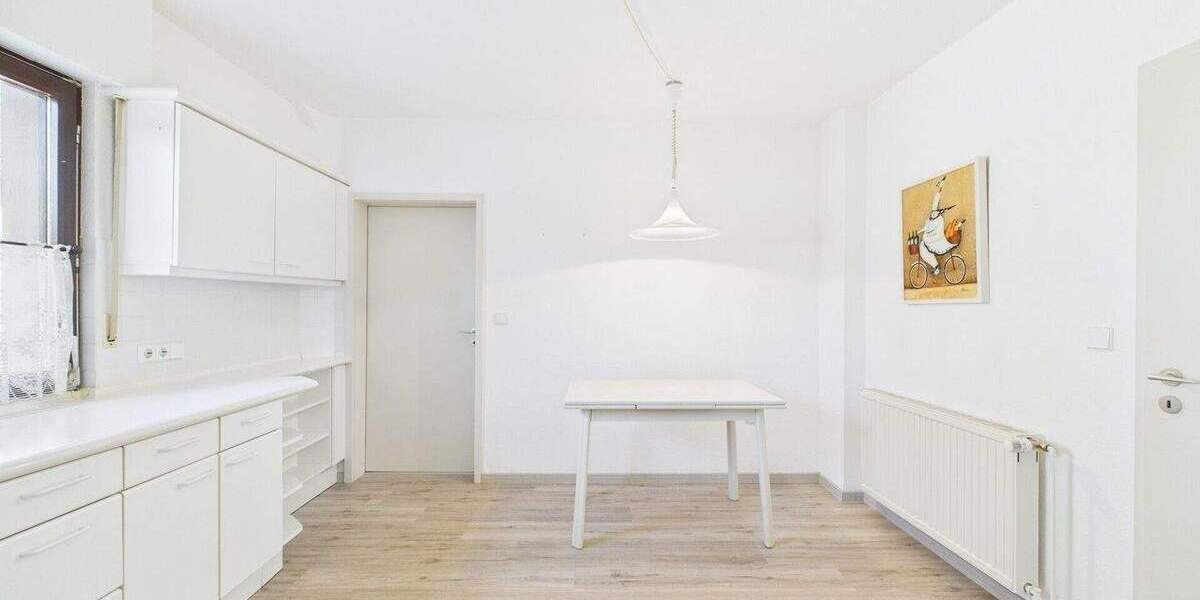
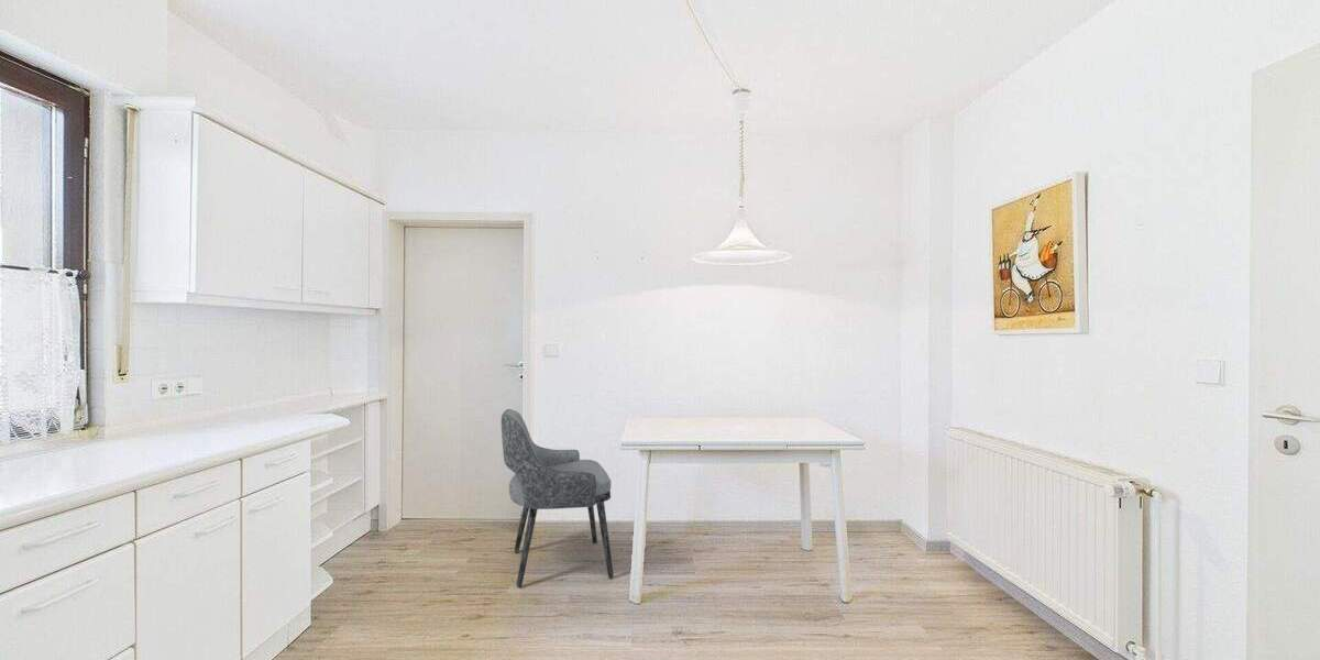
+ dining chair [501,408,615,588]
